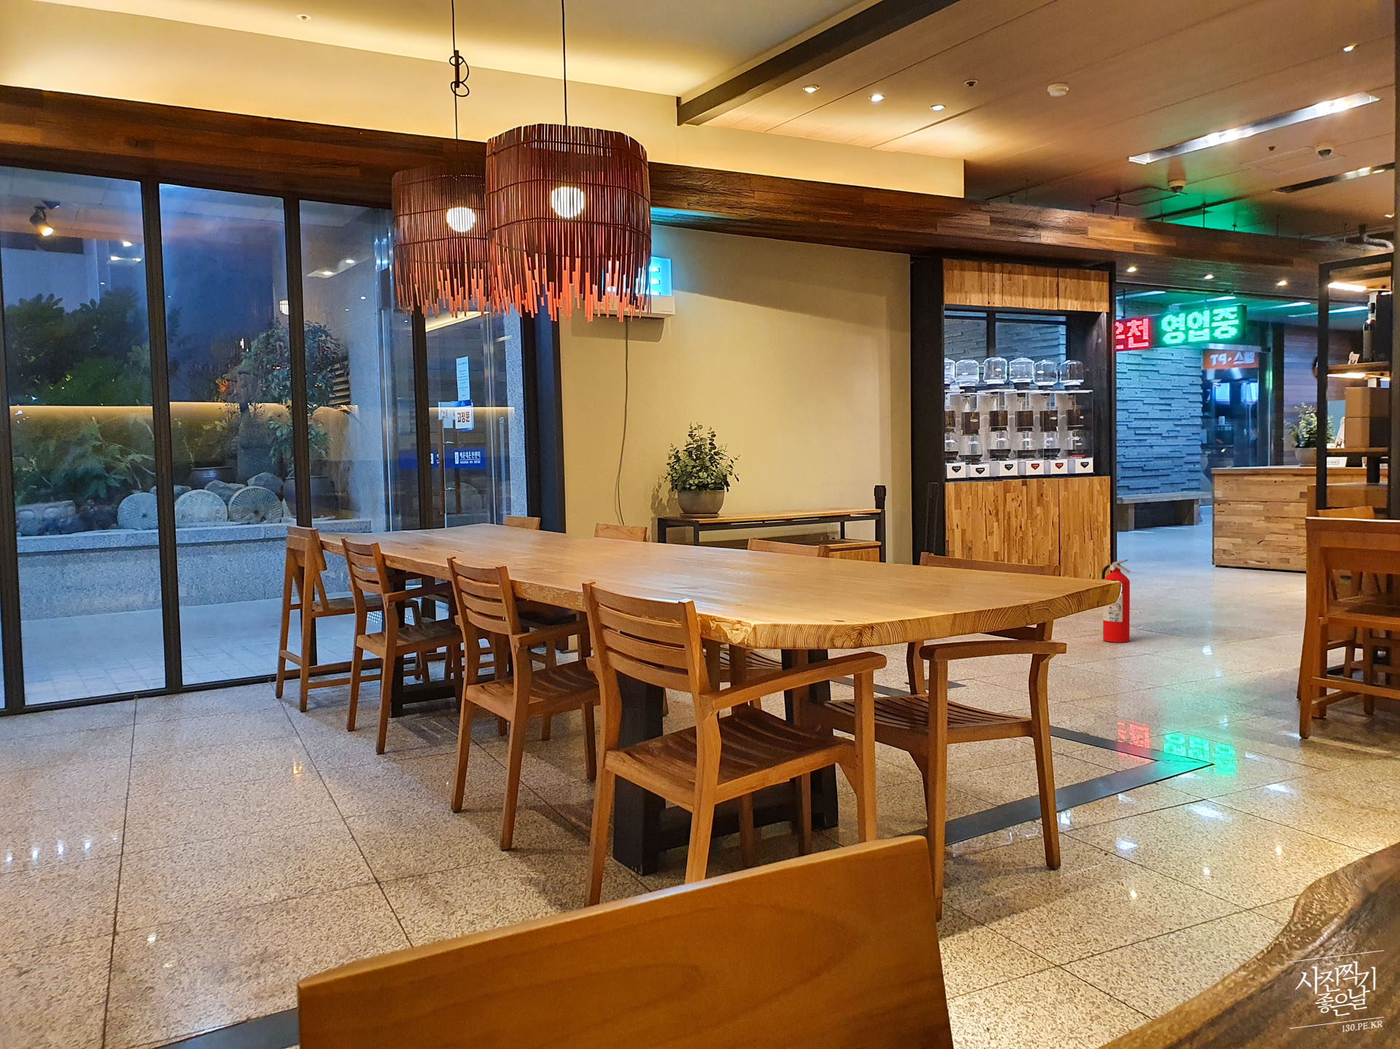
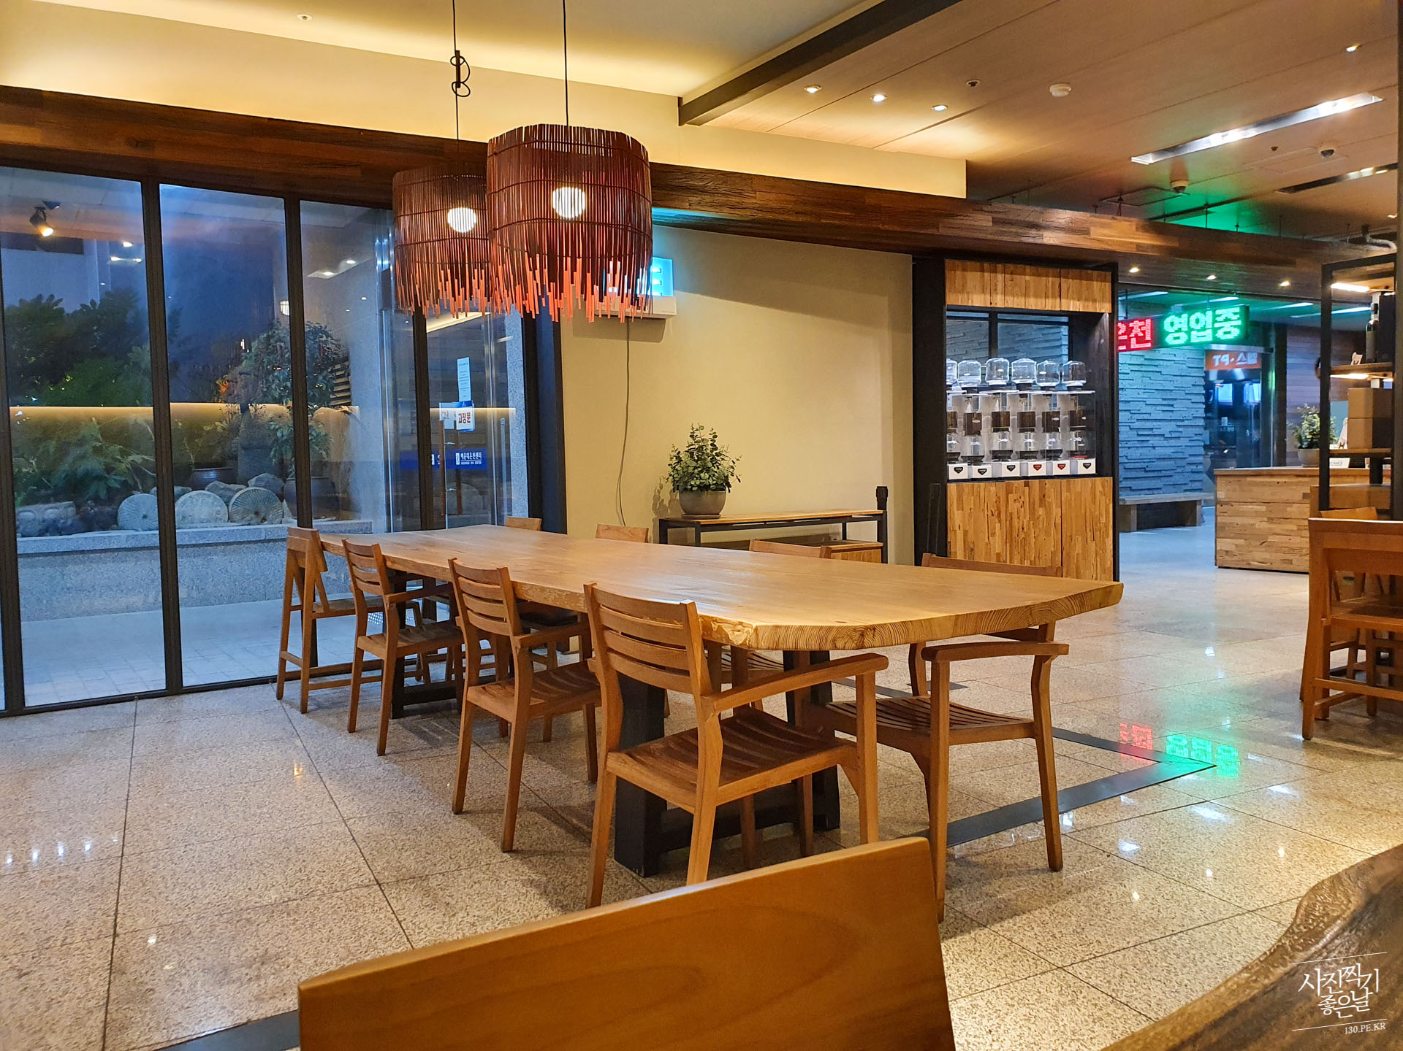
- fire extinguisher [1101,559,1132,644]
